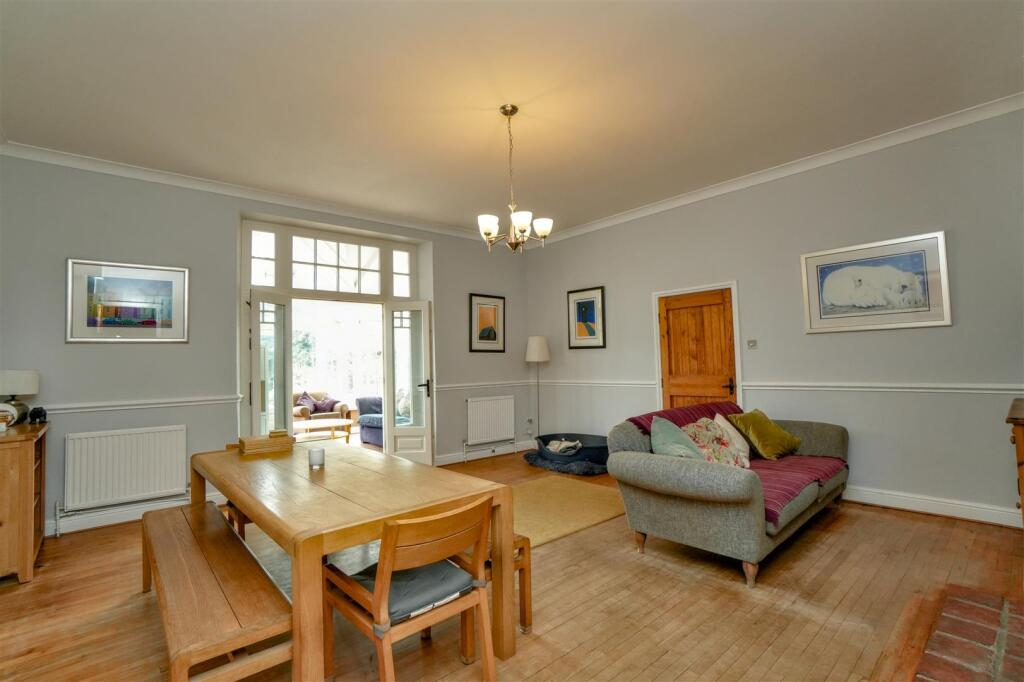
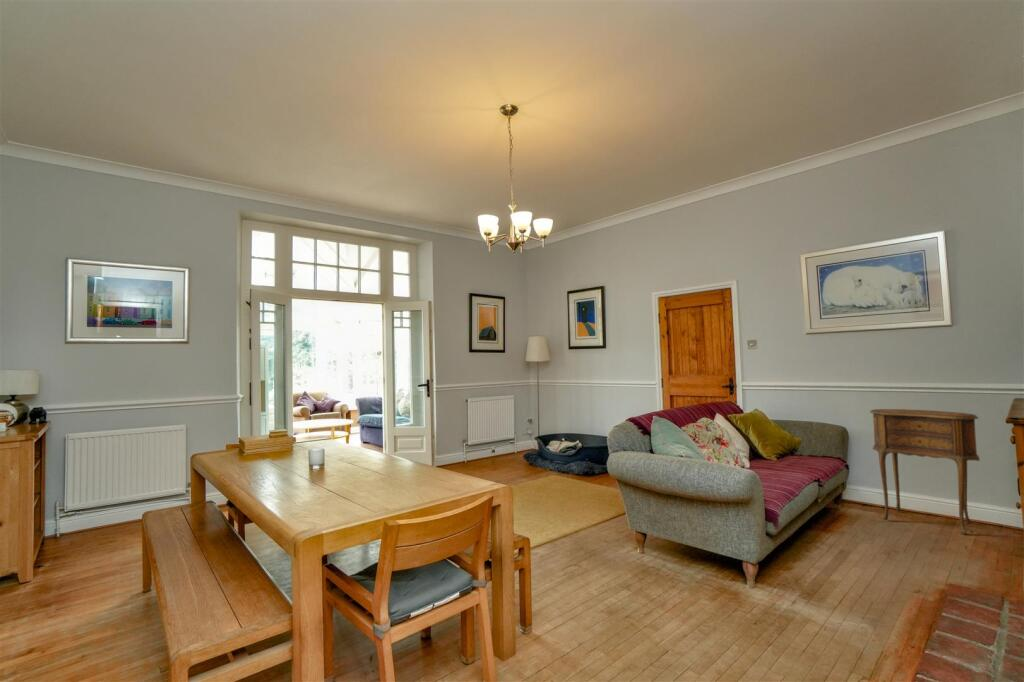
+ side table [869,408,981,536]
